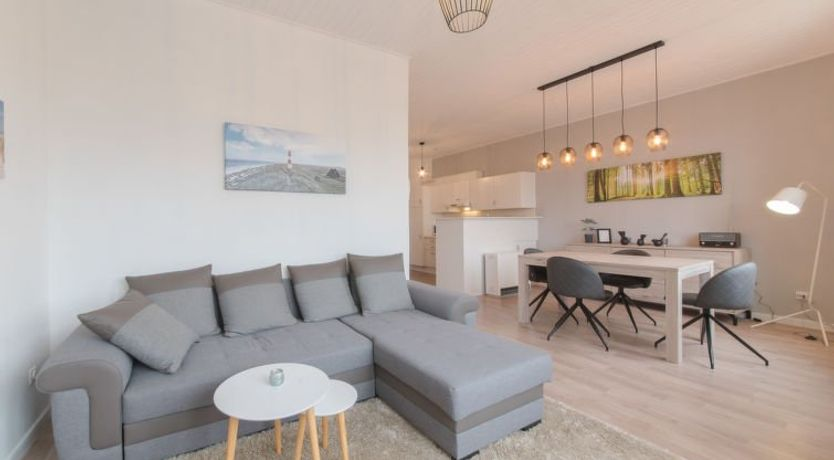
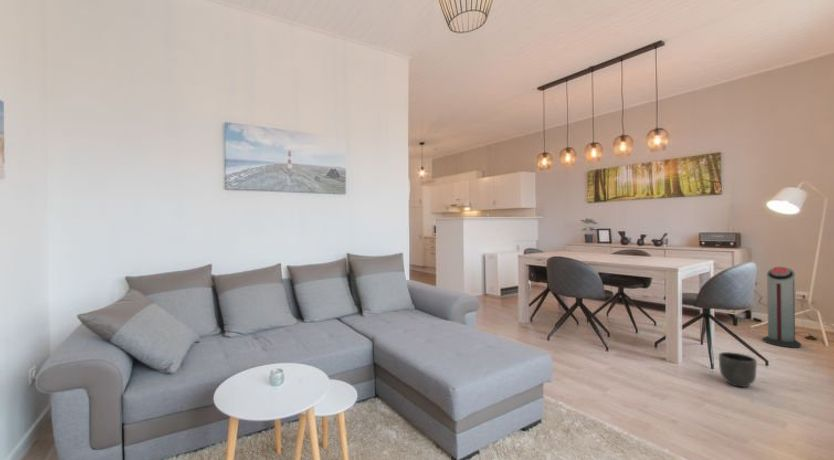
+ air purifier [762,266,802,349]
+ planter [718,351,758,388]
